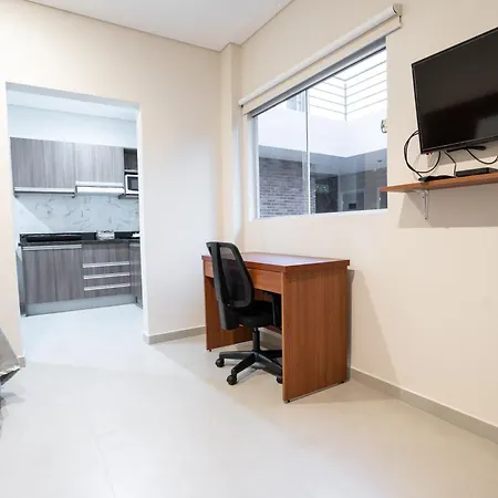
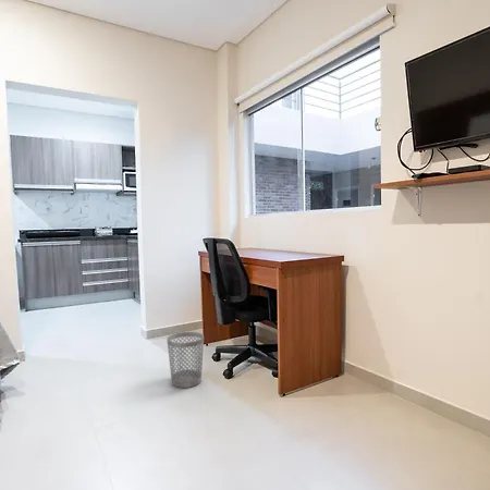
+ wastebasket [166,331,205,389]
